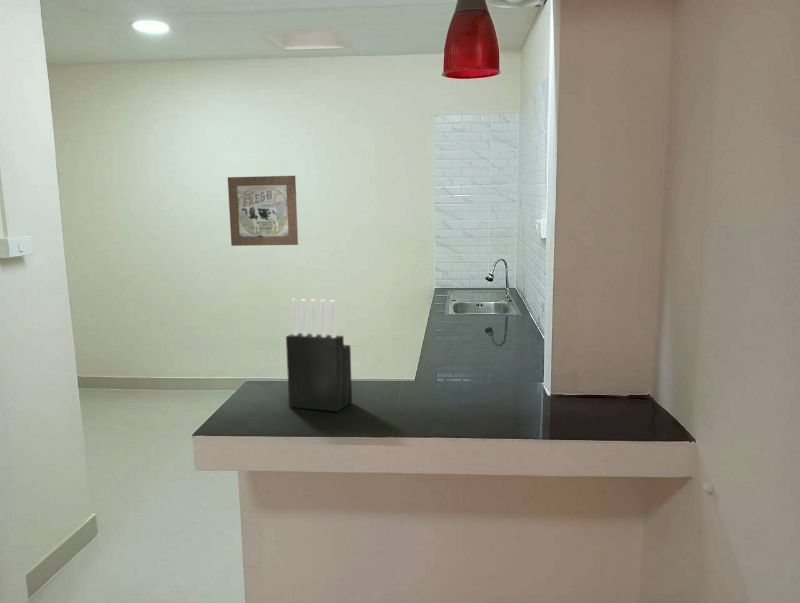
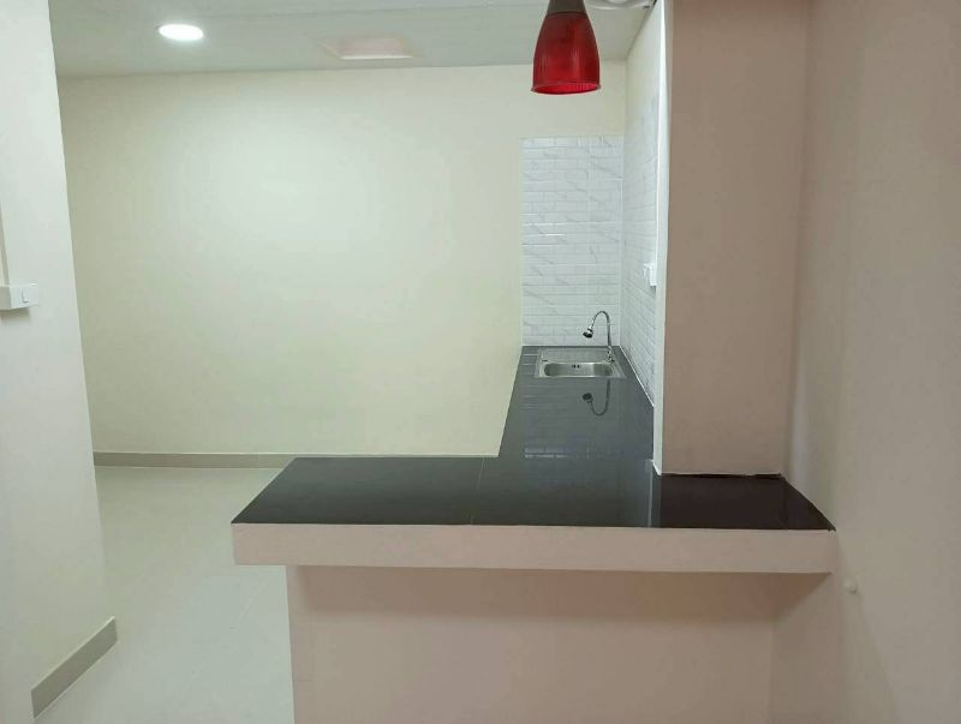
- knife block [285,298,353,413]
- wall art [227,175,299,247]
